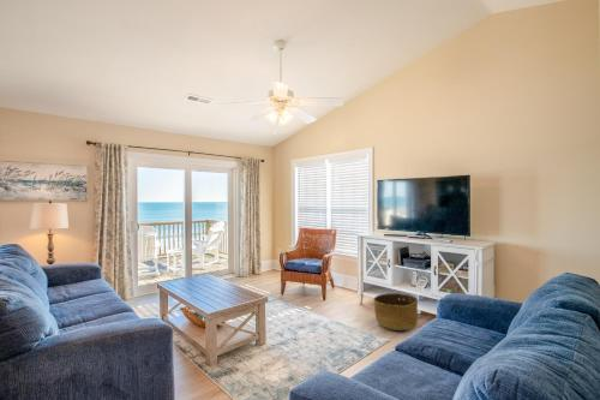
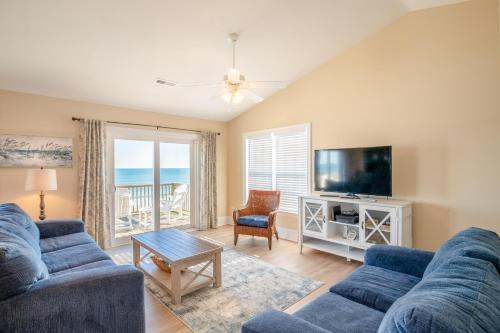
- basket [373,292,419,332]
